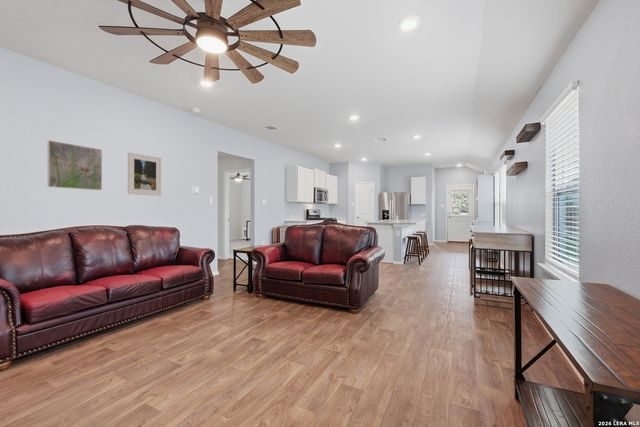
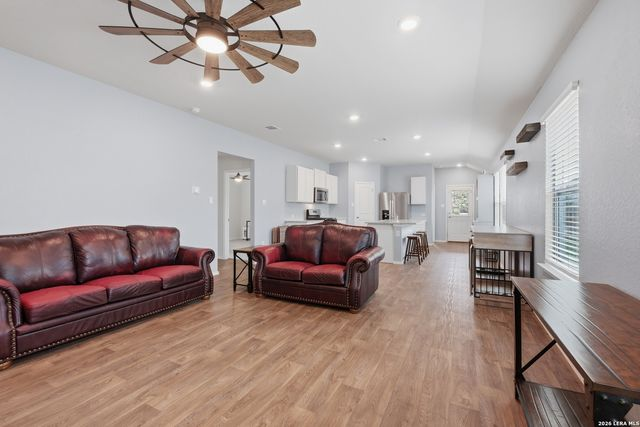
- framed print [47,139,103,191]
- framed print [127,152,162,197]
